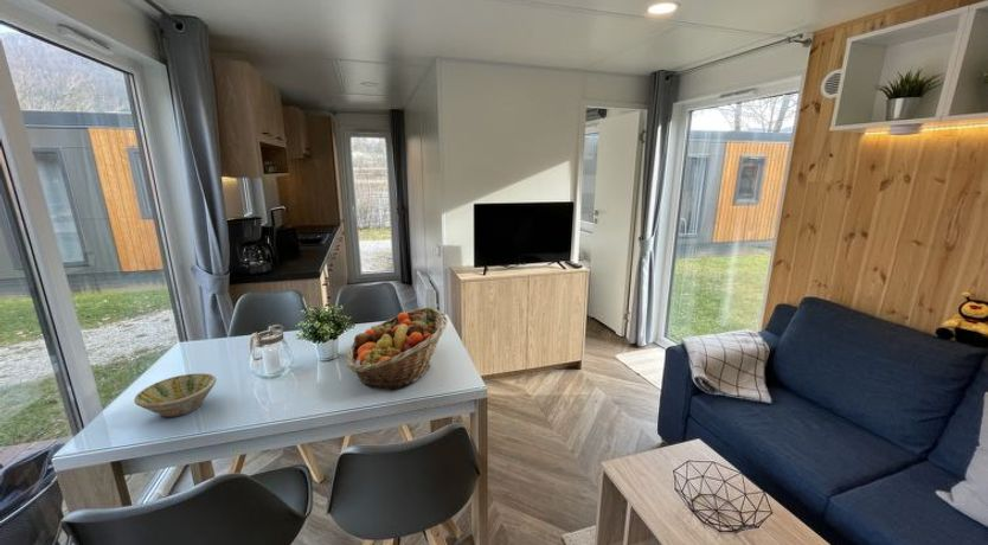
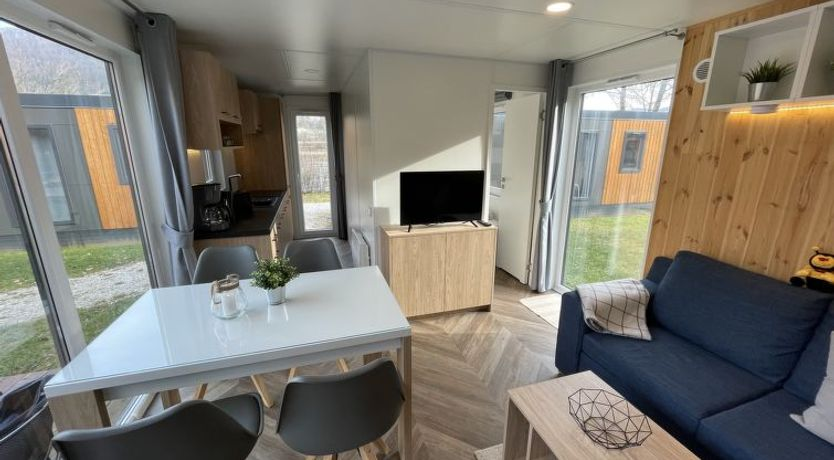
- bowl [134,372,217,418]
- fruit basket [346,306,449,390]
